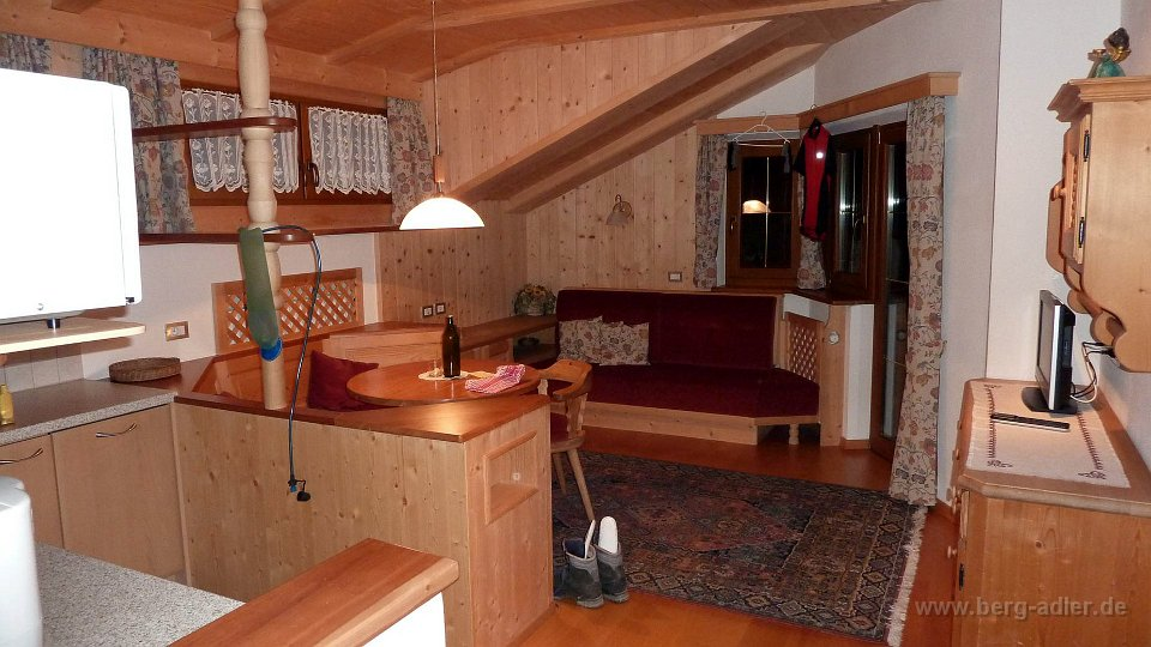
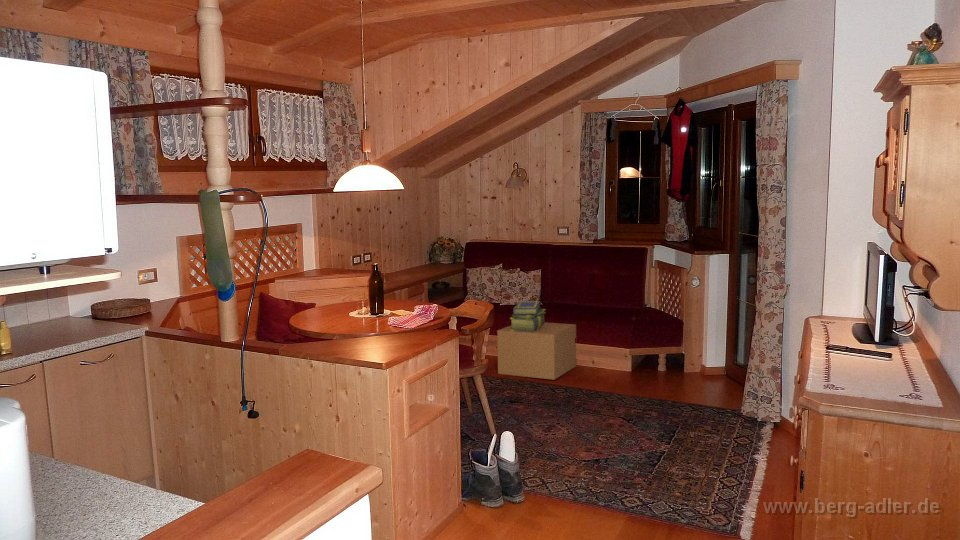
+ cardboard box [496,321,577,381]
+ stack of books [509,300,547,332]
